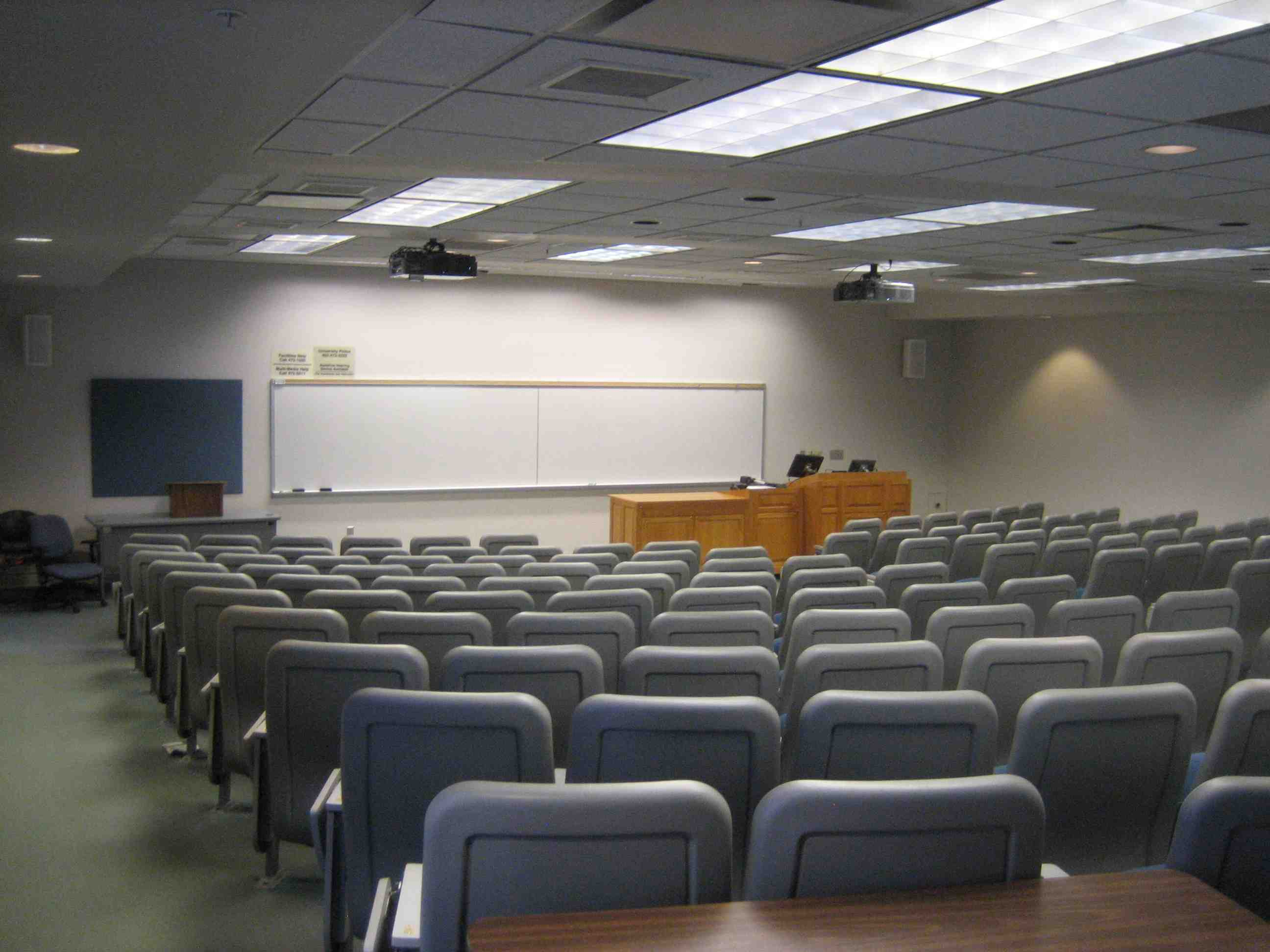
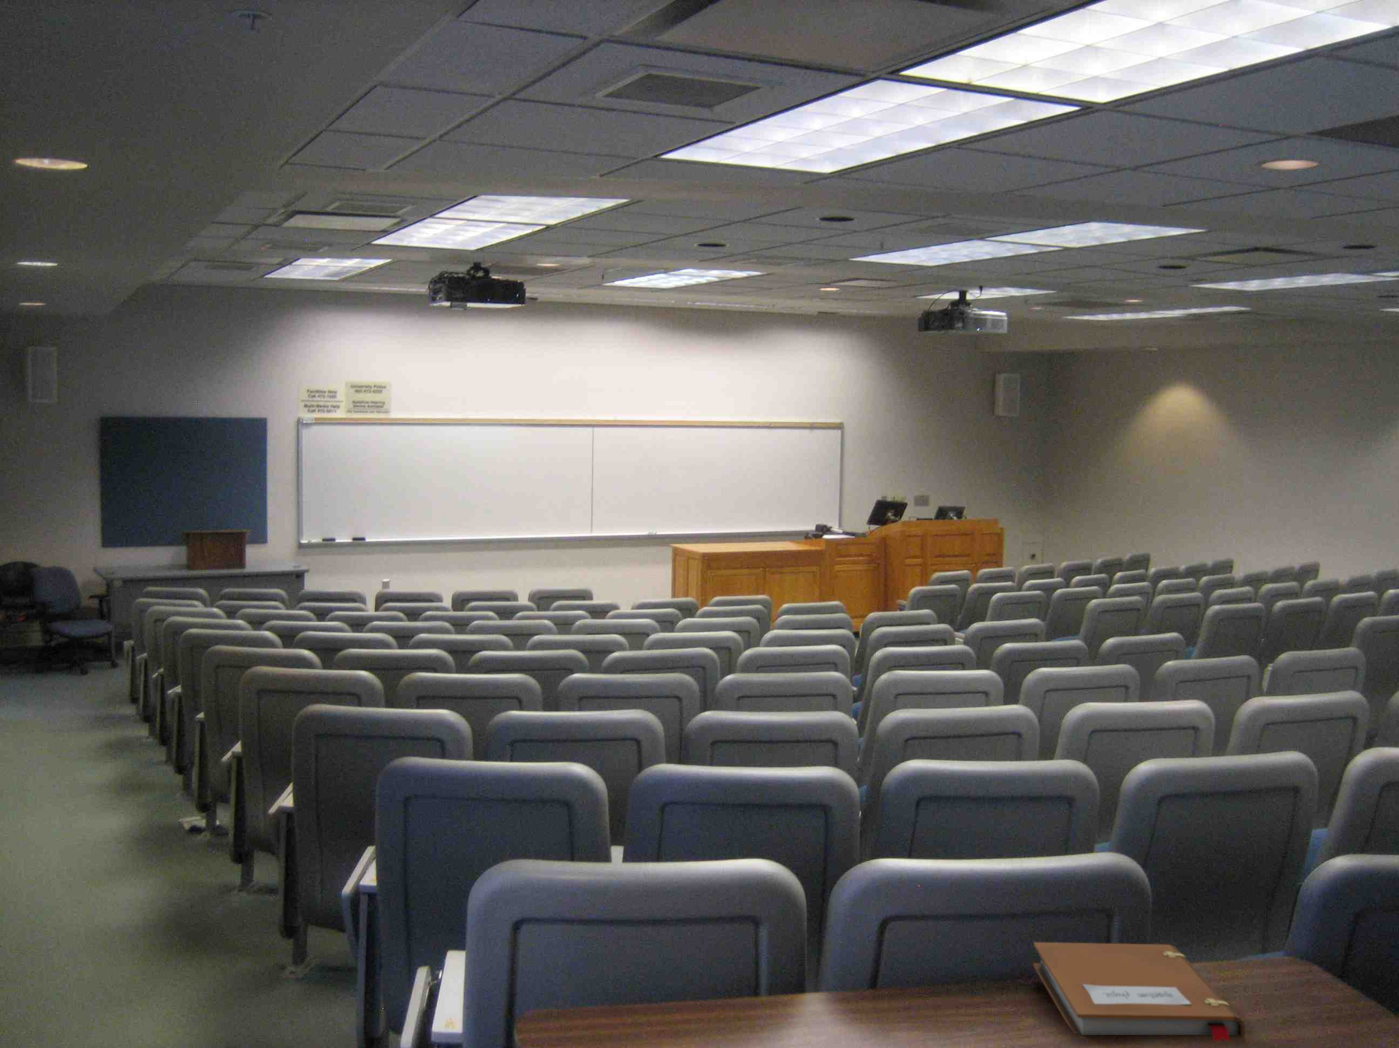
+ notebook [1033,942,1246,1041]
